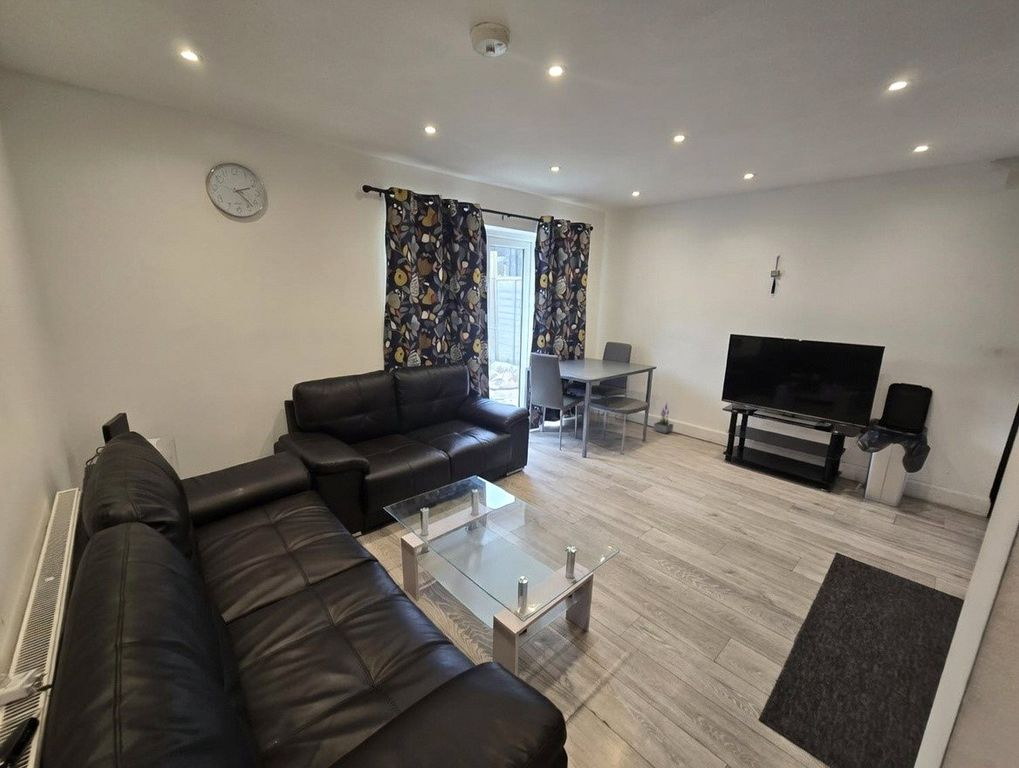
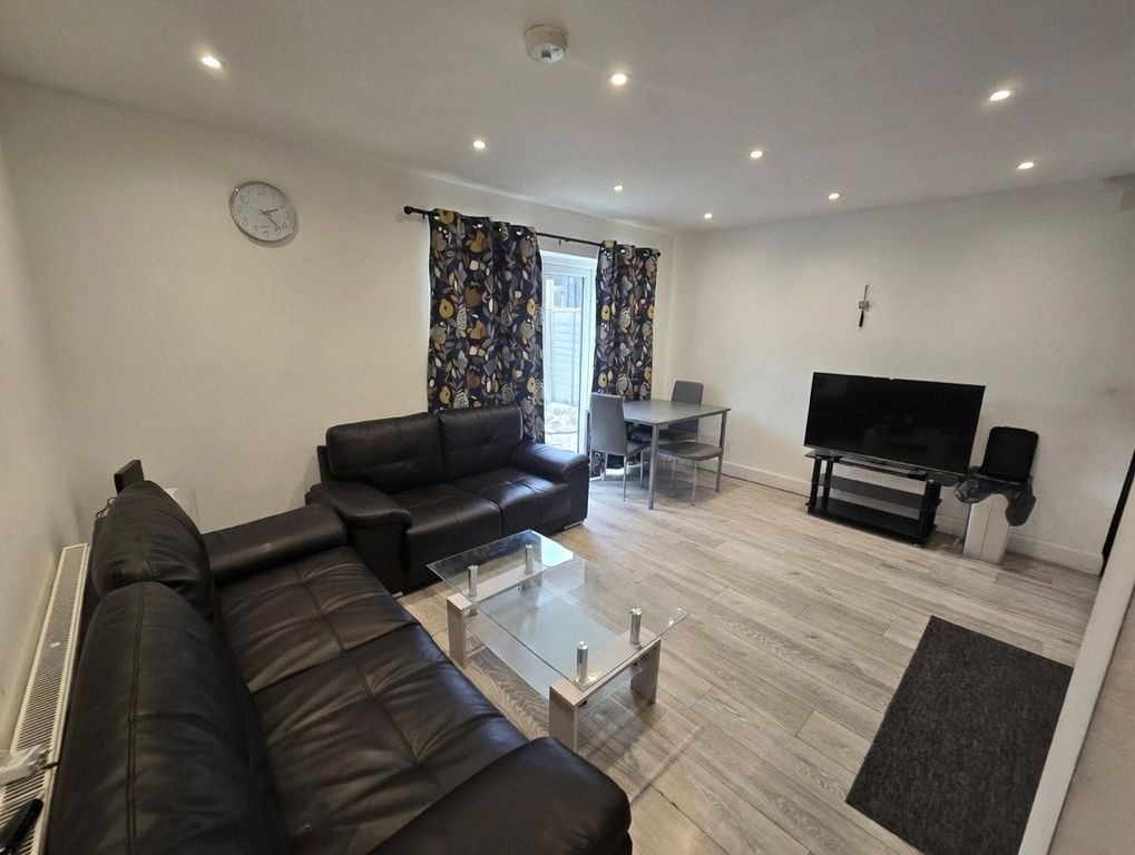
- potted plant [653,402,674,435]
